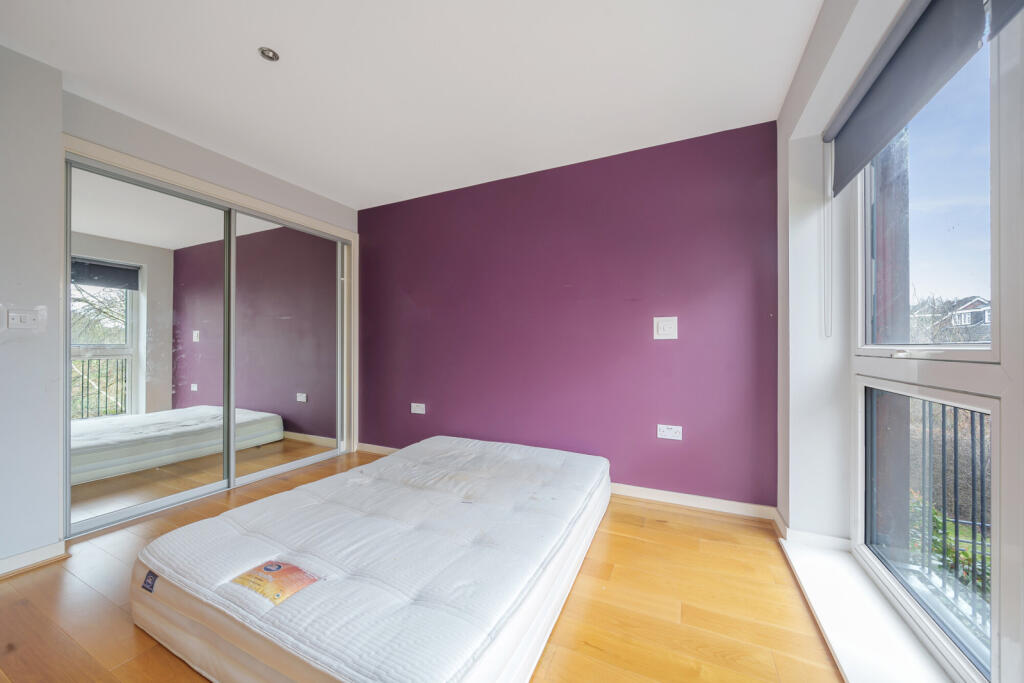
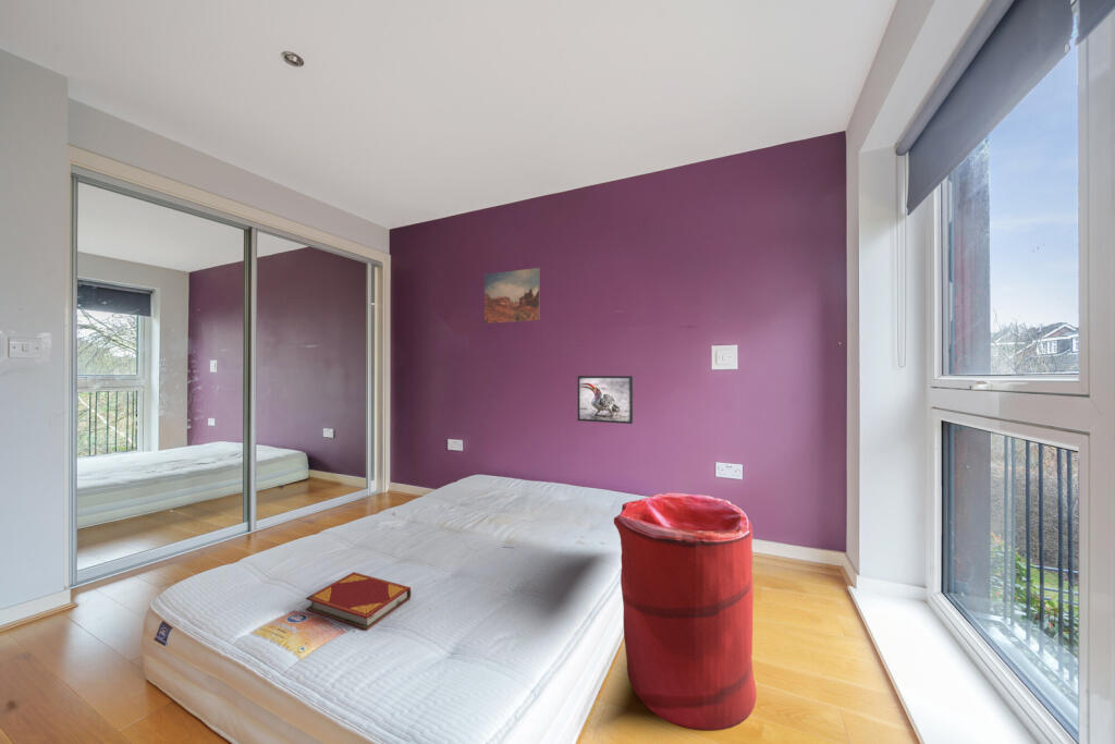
+ laundry hamper [613,492,758,732]
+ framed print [577,375,634,425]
+ hardback book [305,571,413,631]
+ wall art [483,267,541,325]
